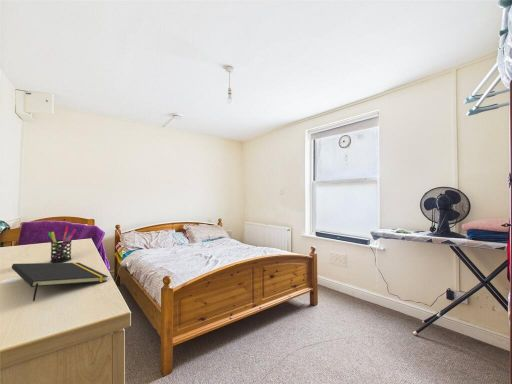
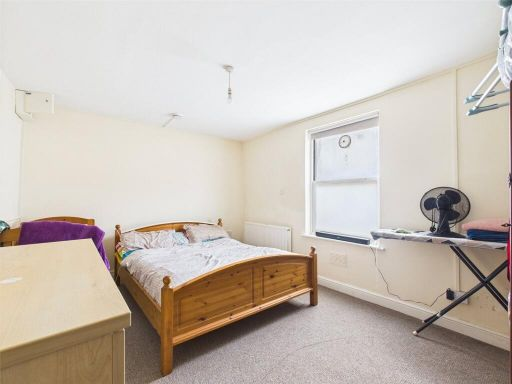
- pen holder [47,225,77,263]
- notepad [11,262,109,302]
